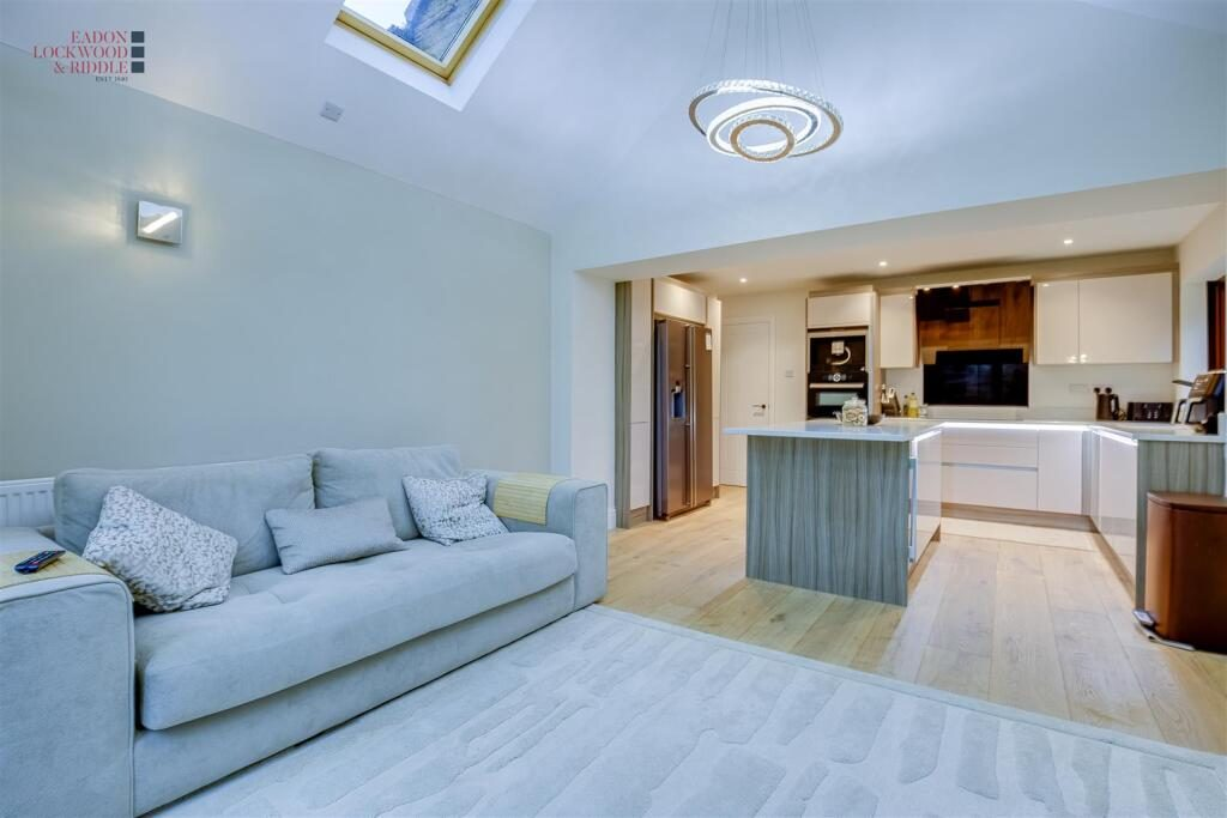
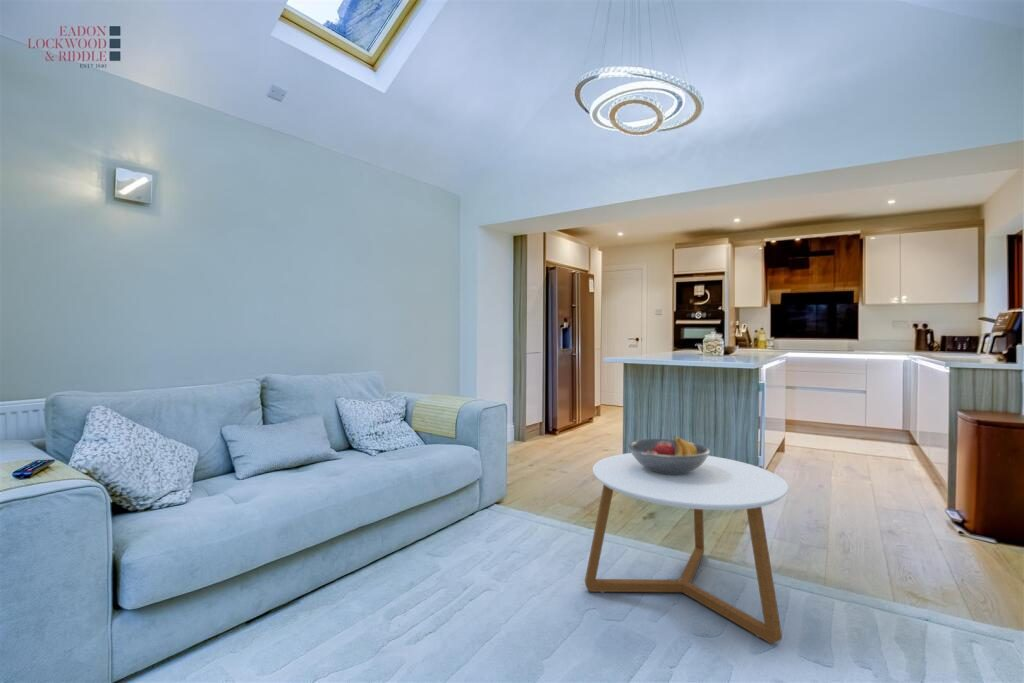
+ coffee table [584,452,789,644]
+ fruit bowl [627,435,711,474]
